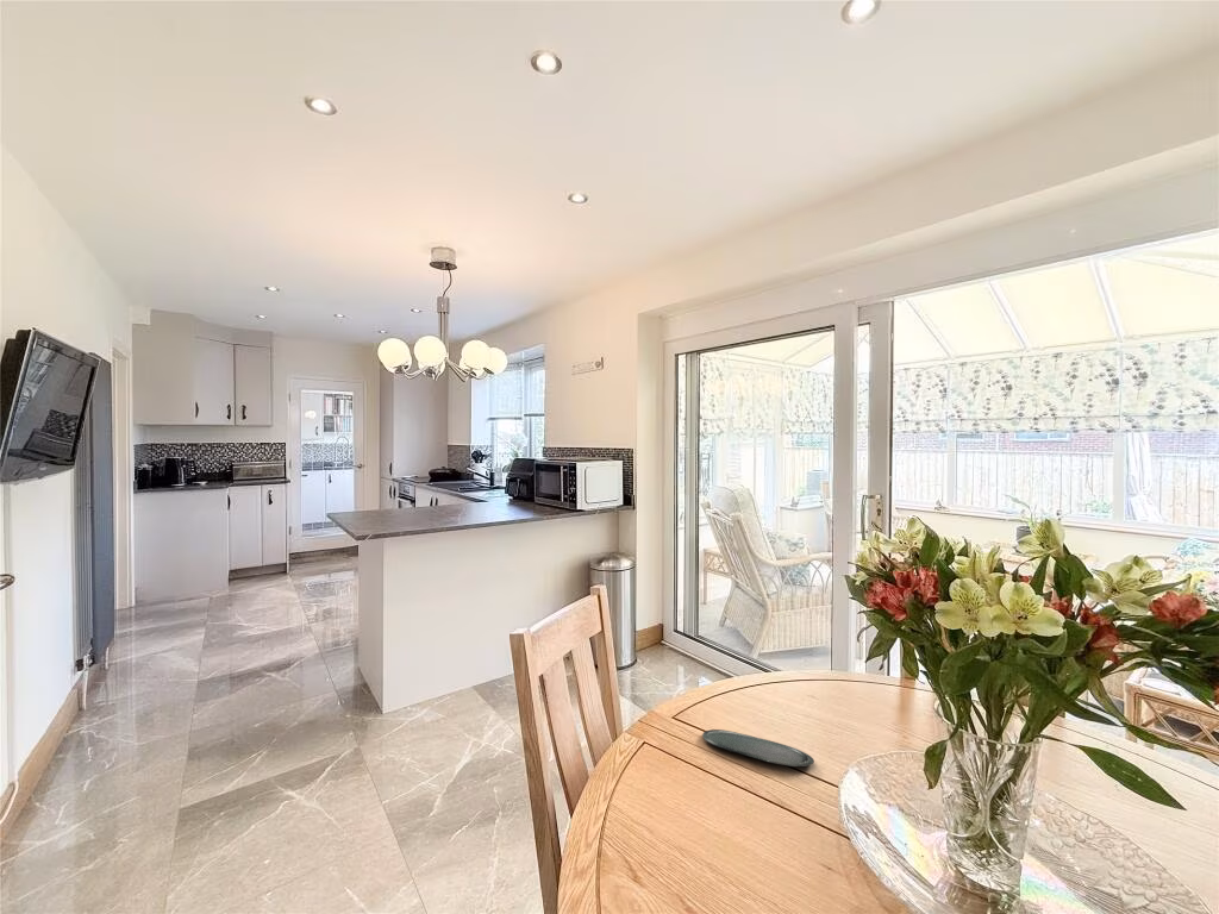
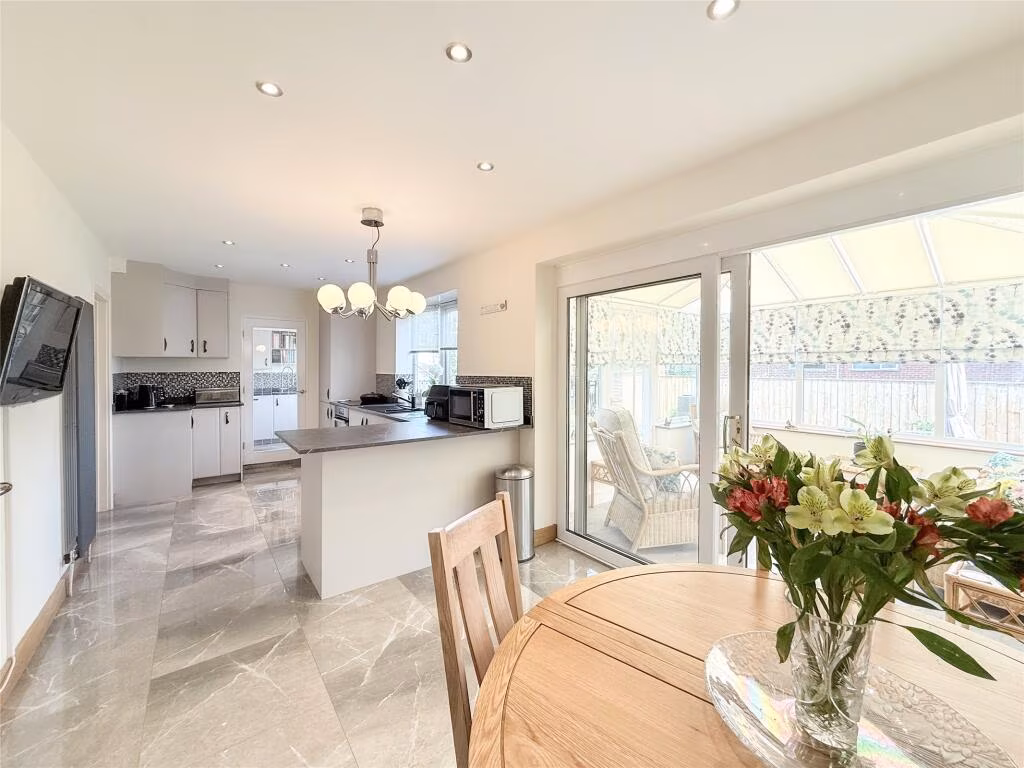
- oval tray [701,728,815,768]
